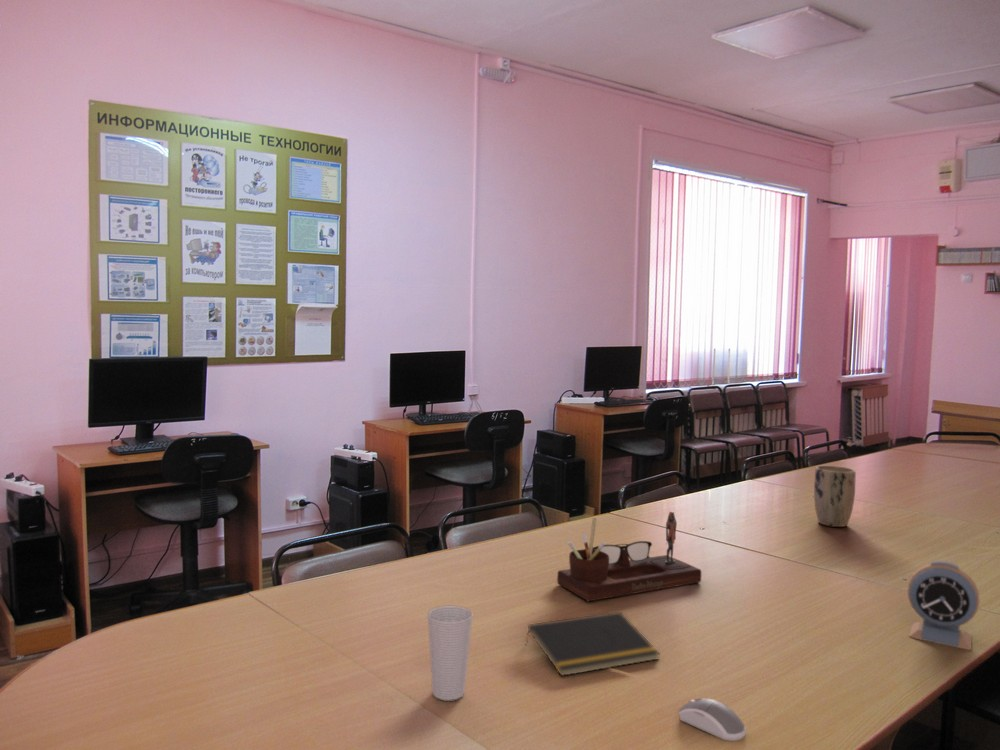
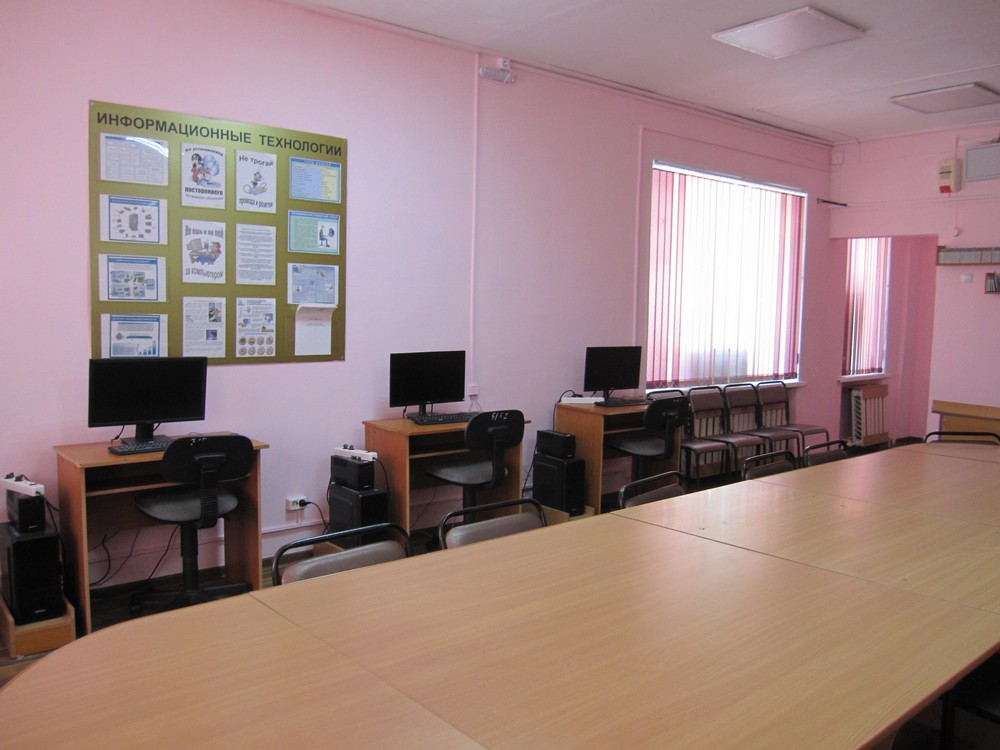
- alarm clock [907,559,980,651]
- notepad [525,611,661,677]
- computer mouse [678,697,747,742]
- plant pot [813,465,856,528]
- desk organizer [556,510,702,602]
- cup [426,605,473,702]
